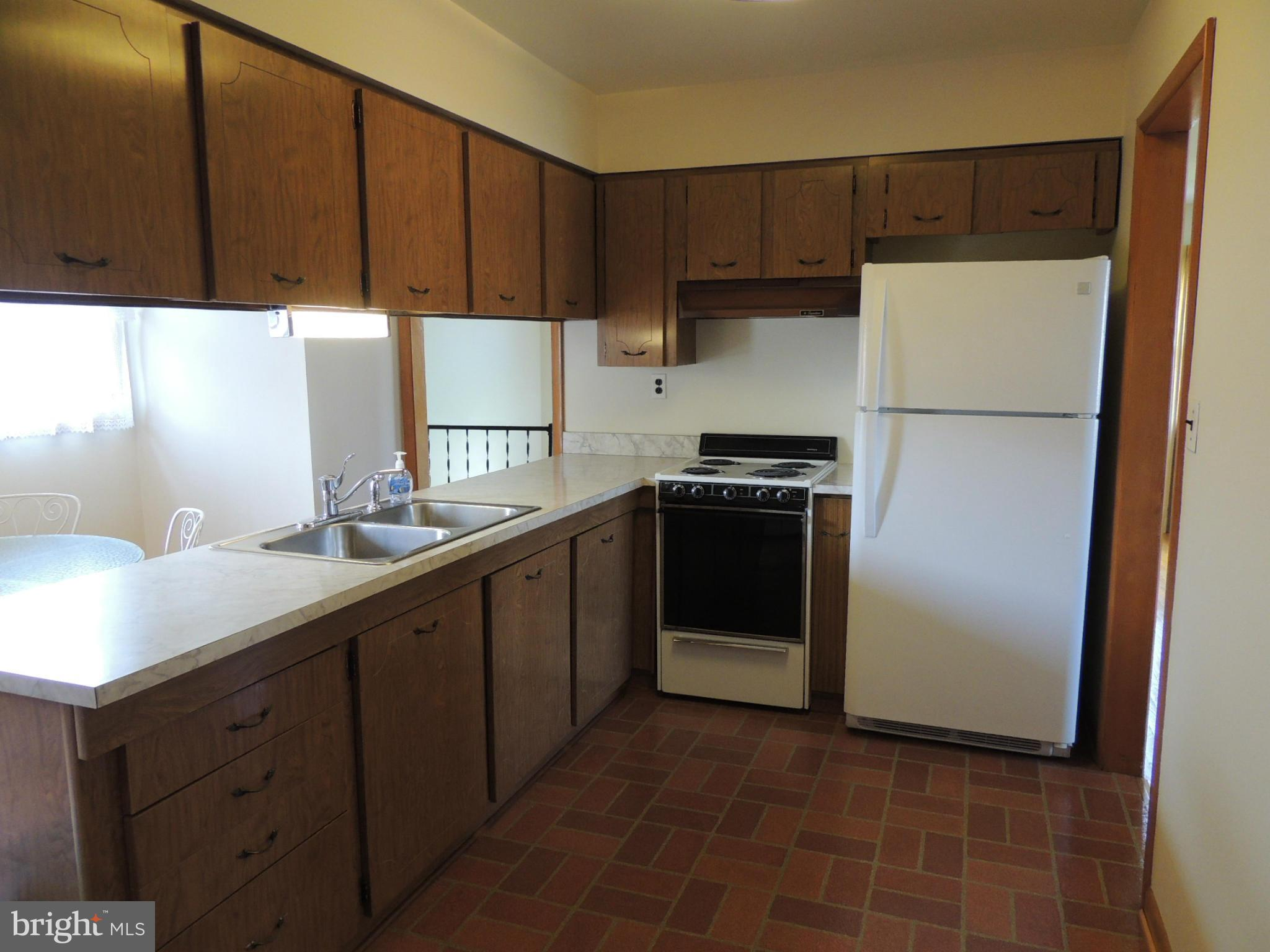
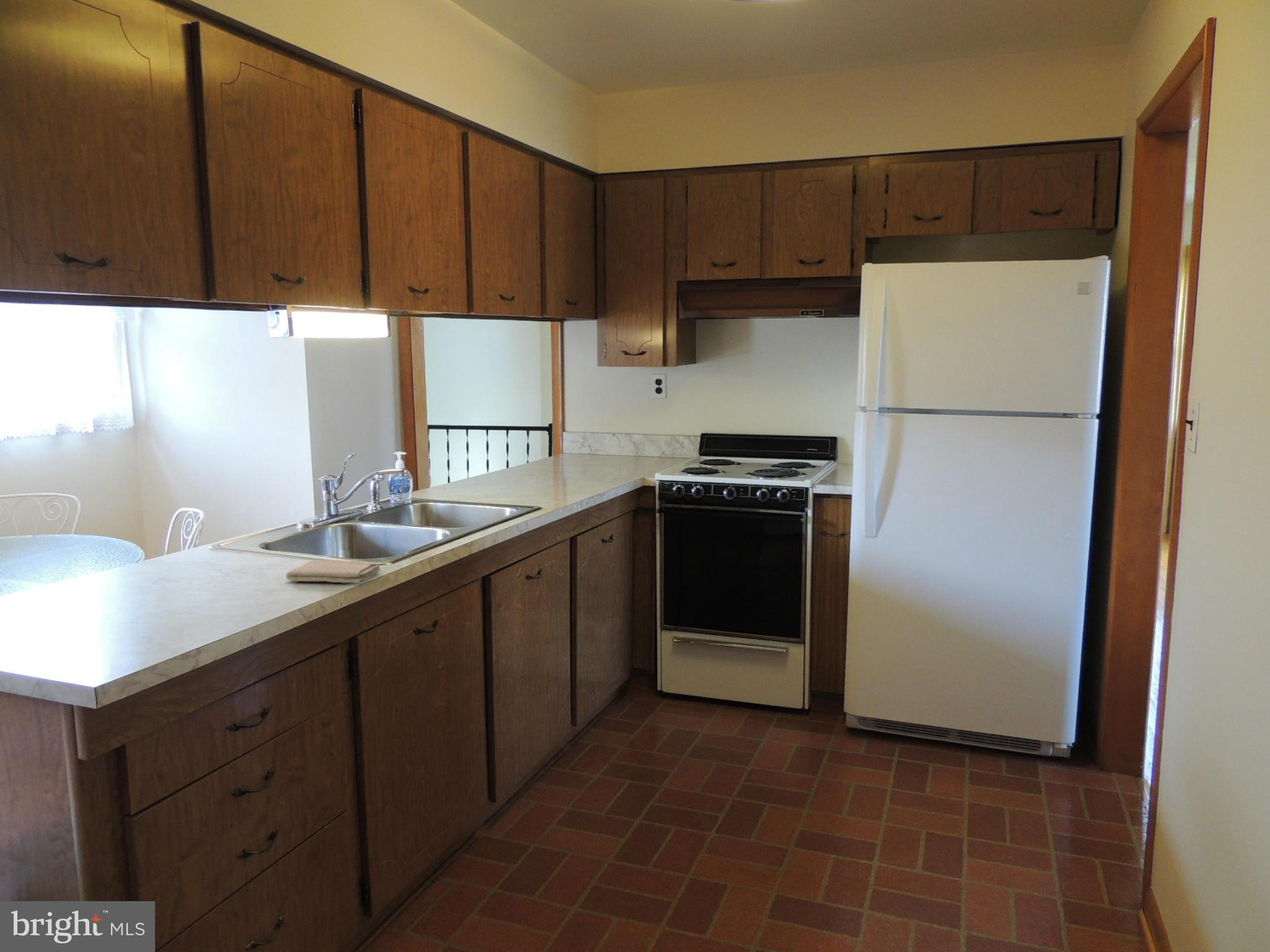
+ washcloth [285,559,381,584]
